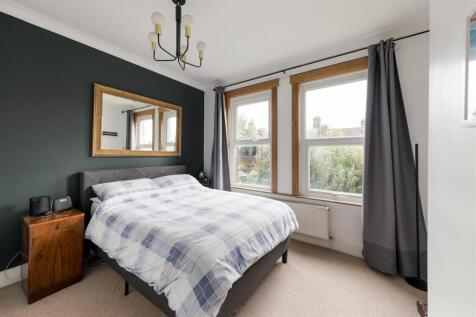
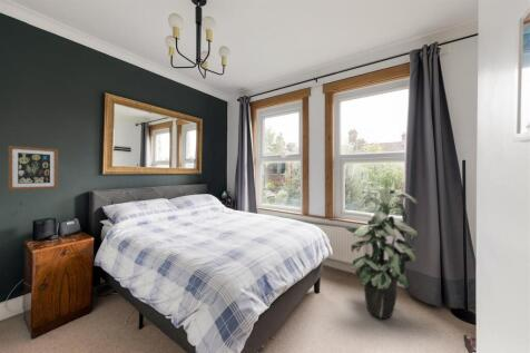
+ wall art [8,145,59,192]
+ indoor plant [344,180,419,321]
